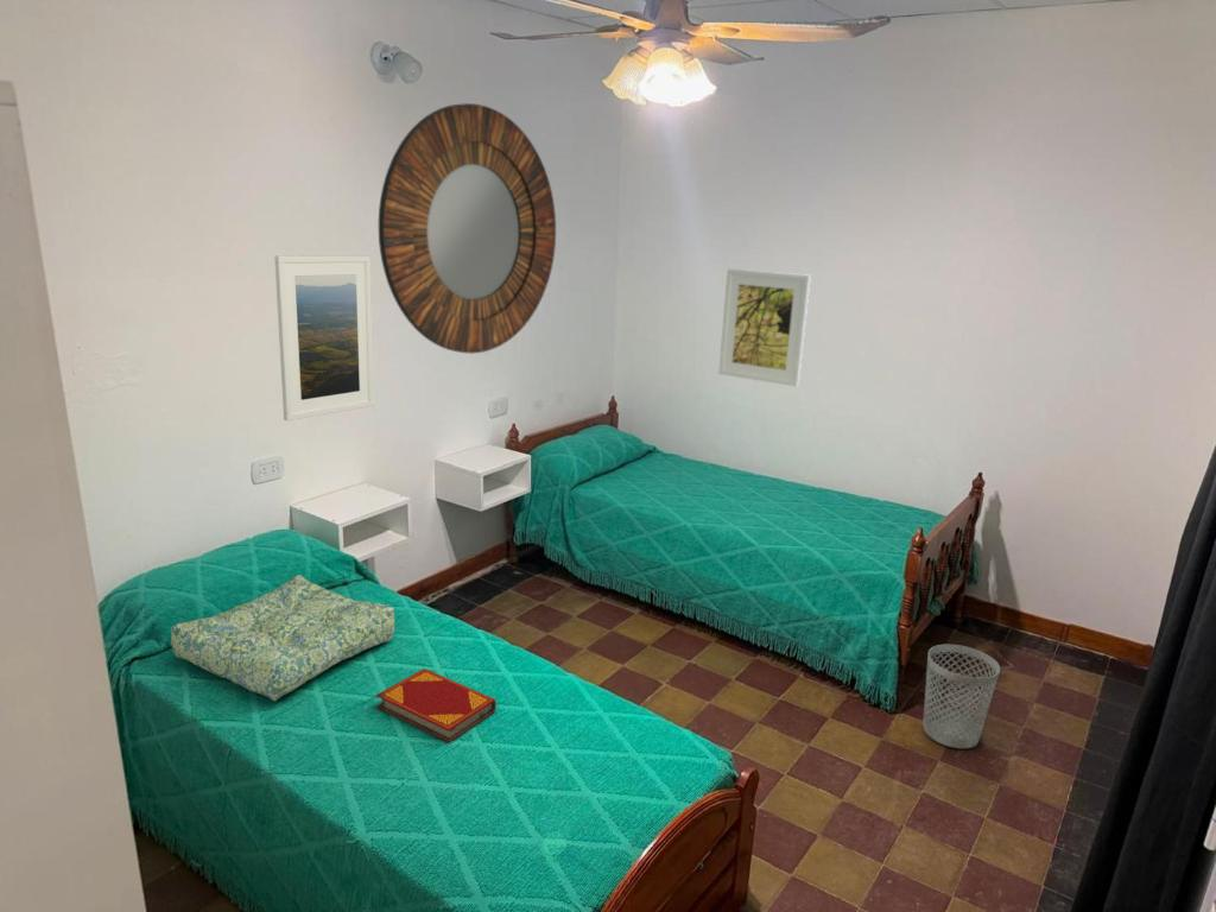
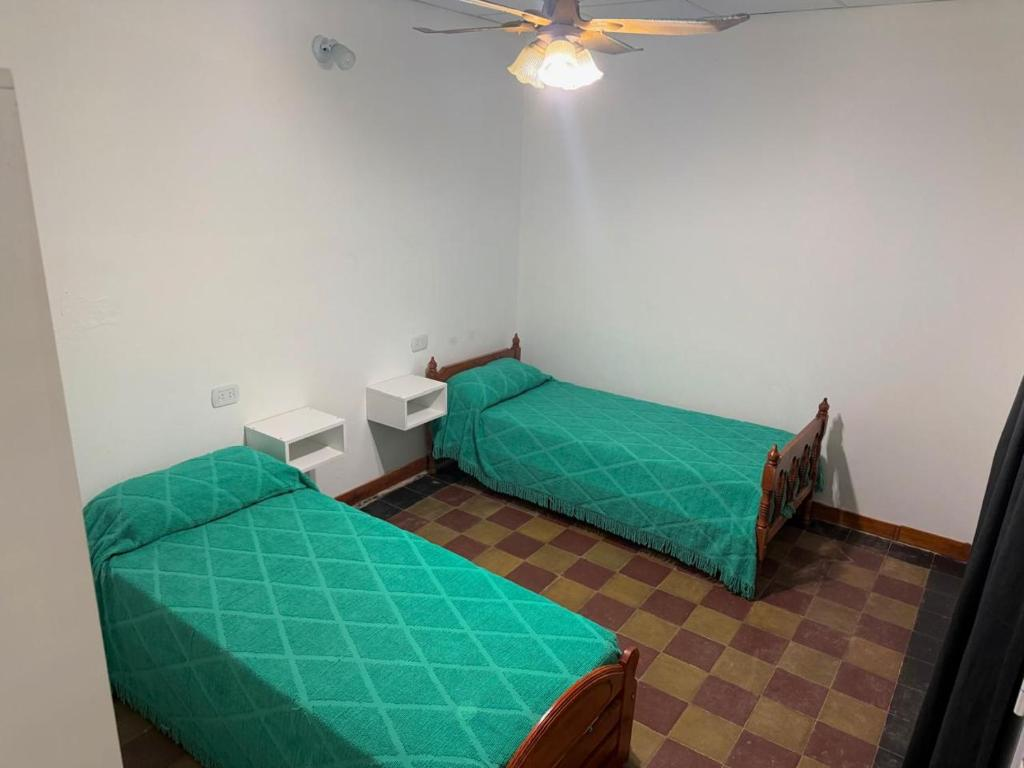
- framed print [717,268,812,387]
- home mirror [378,102,557,355]
- wastebasket [922,644,1001,749]
- hardback book [375,667,498,743]
- seat cushion [170,574,395,702]
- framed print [273,254,375,423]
